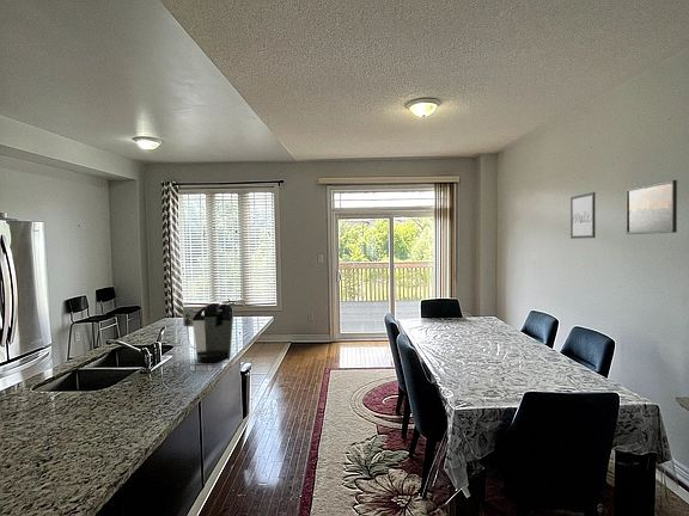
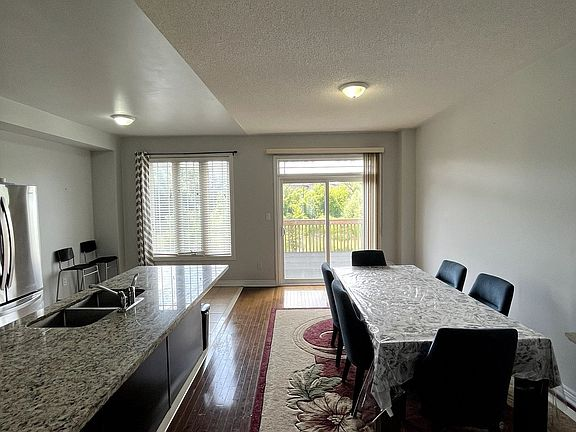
- wall art [569,191,597,240]
- coffee maker [182,301,234,364]
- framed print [626,179,678,235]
